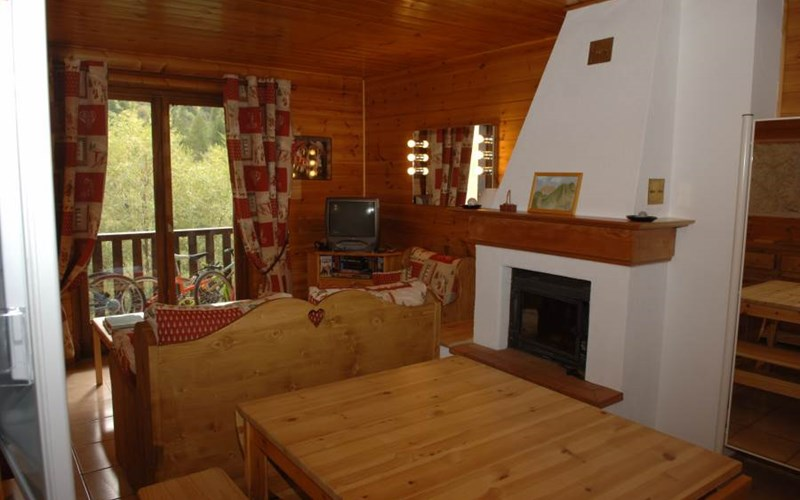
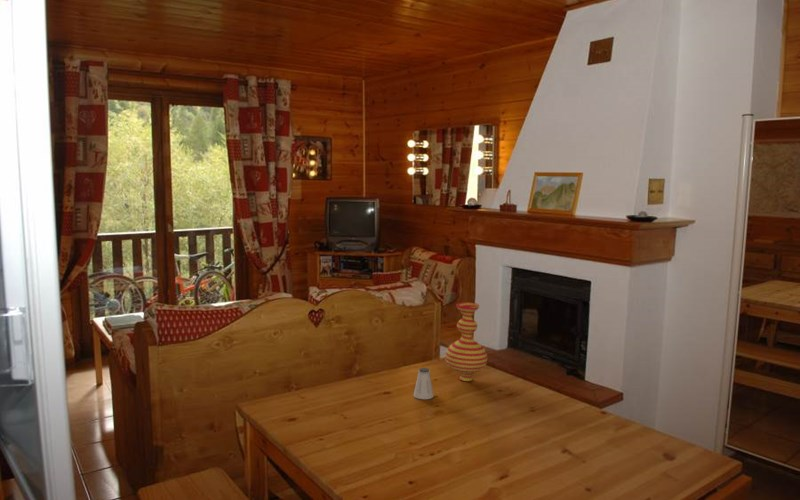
+ vase [444,301,488,382]
+ saltshaker [413,367,435,400]
